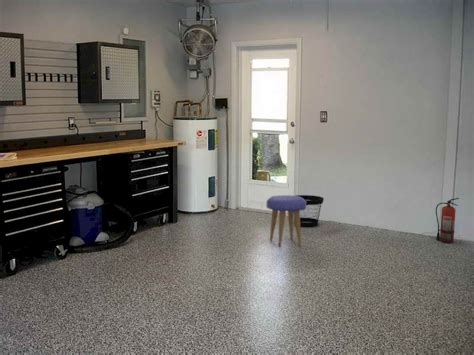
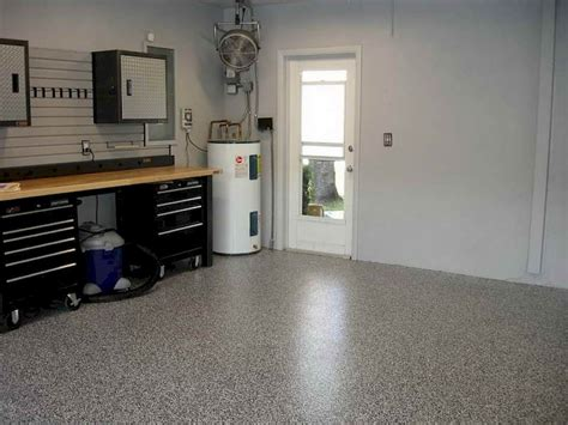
- stool [266,194,307,248]
- wastebasket [293,194,325,227]
- fire extinguisher [435,197,460,244]
